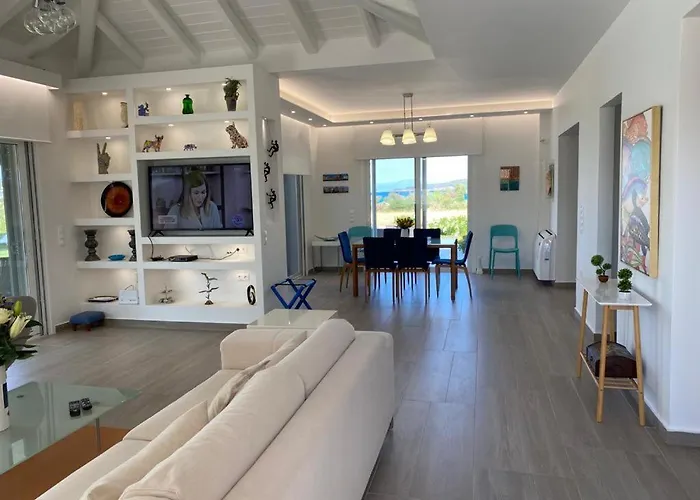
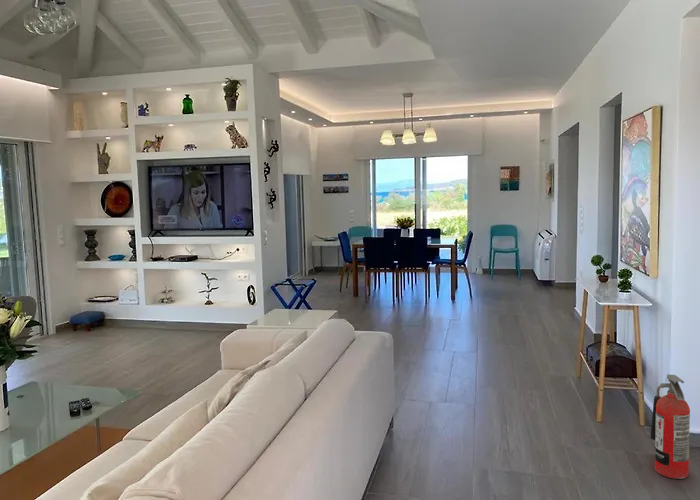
+ fire extinguisher [649,374,691,480]
